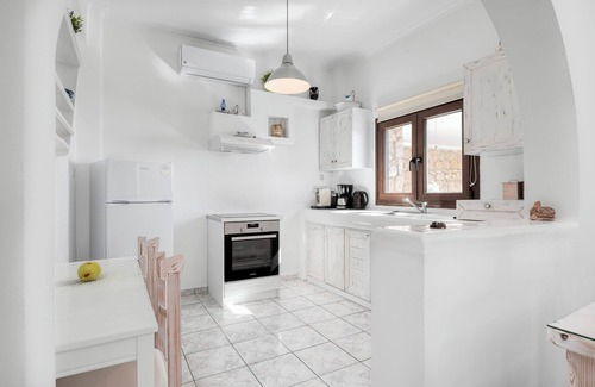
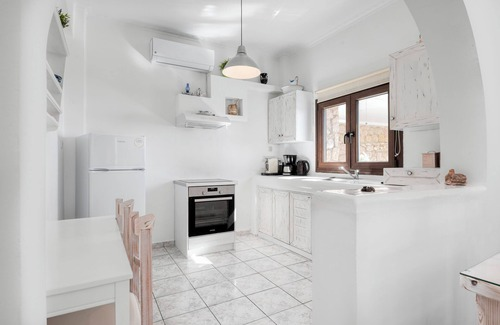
- fruit [76,261,102,282]
